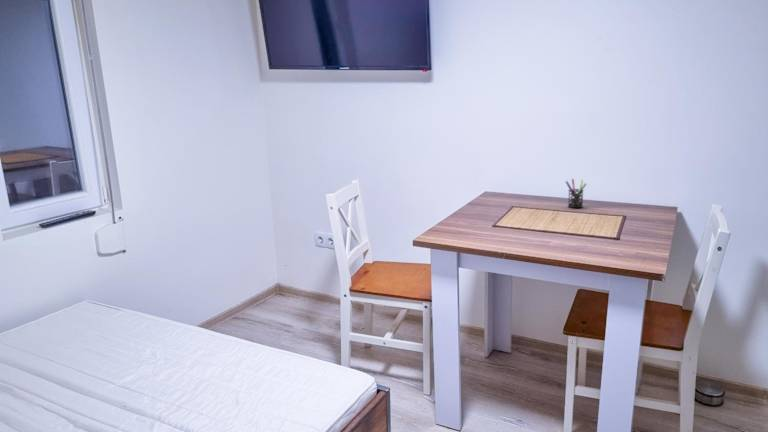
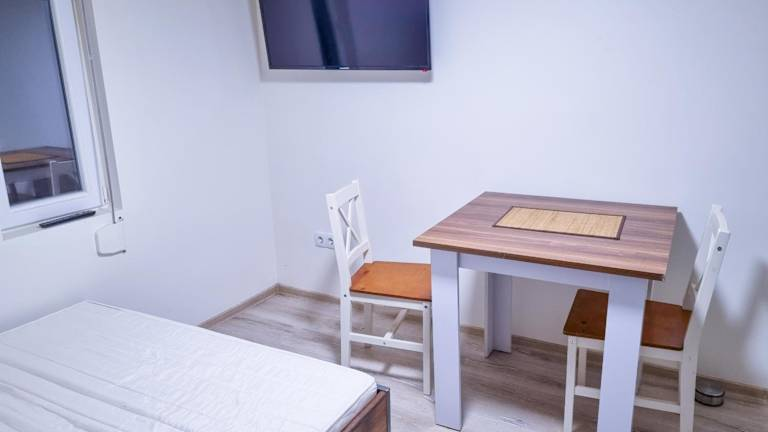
- pen holder [565,178,587,209]
